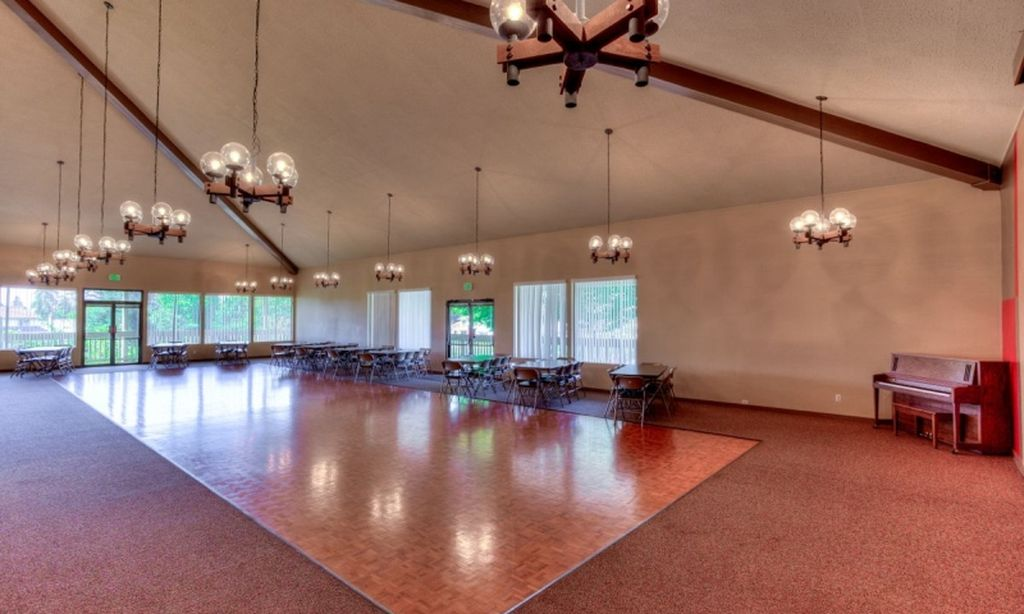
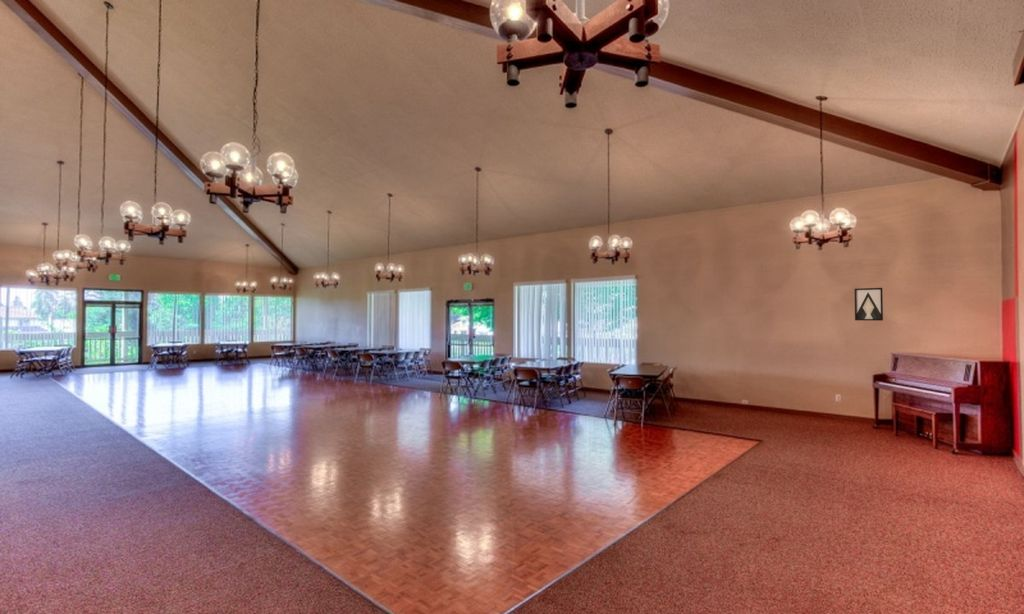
+ wall art [854,287,884,322]
